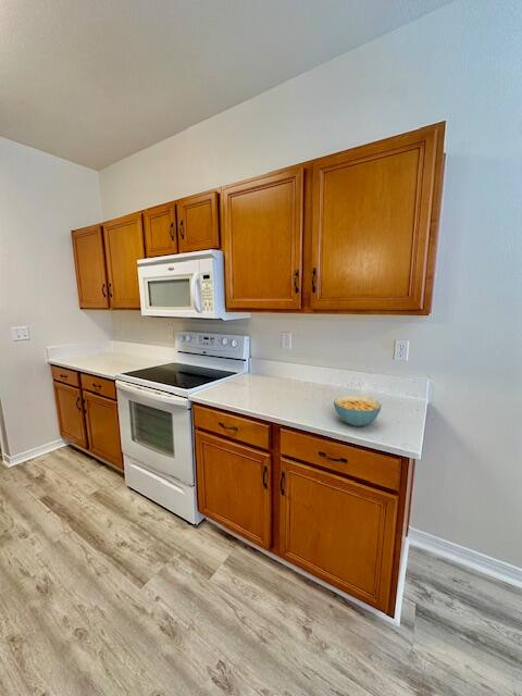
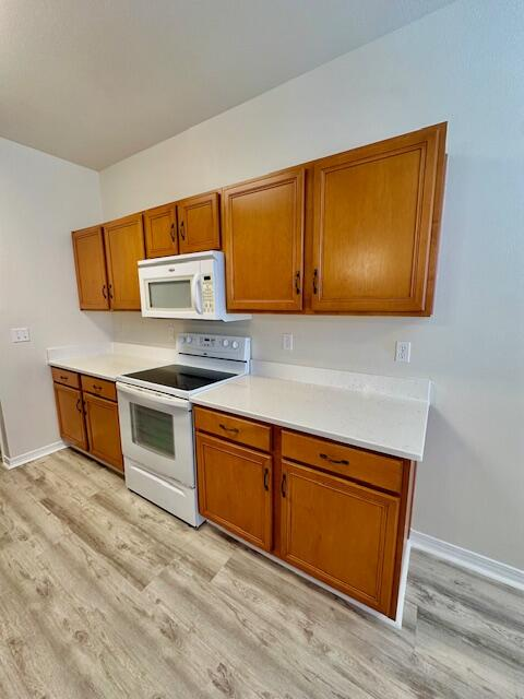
- cereal bowl [333,395,383,427]
